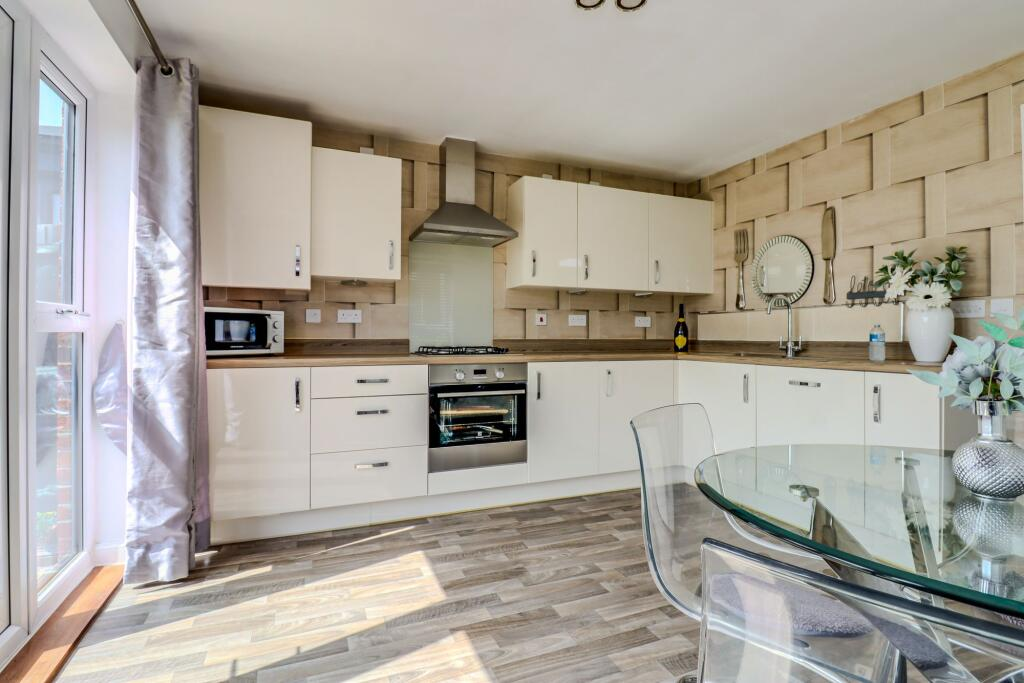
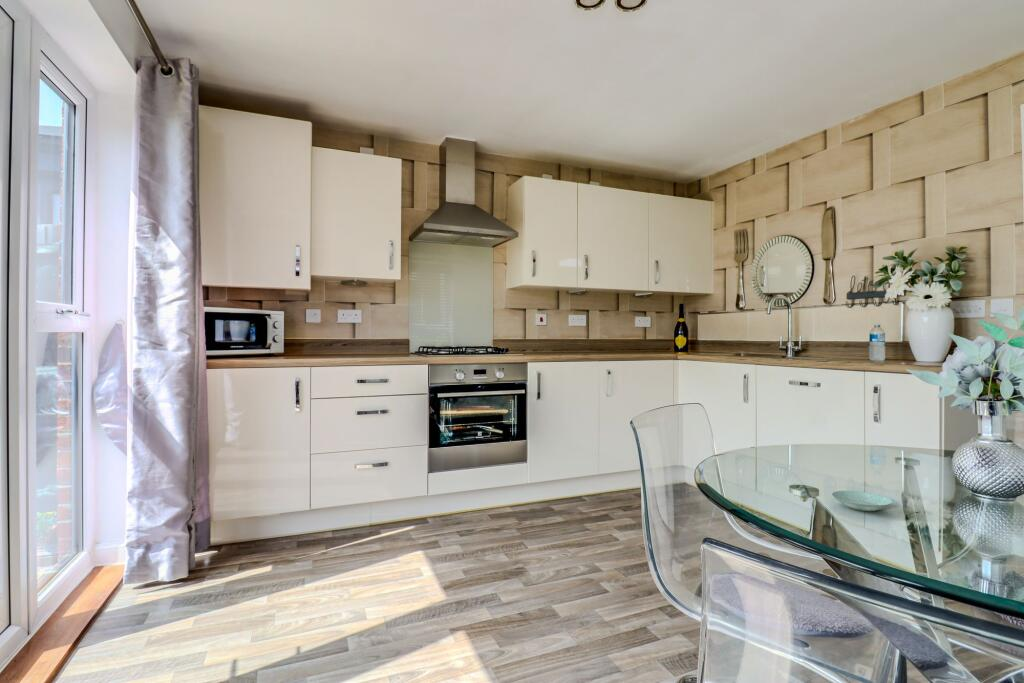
+ saucer [831,490,894,512]
